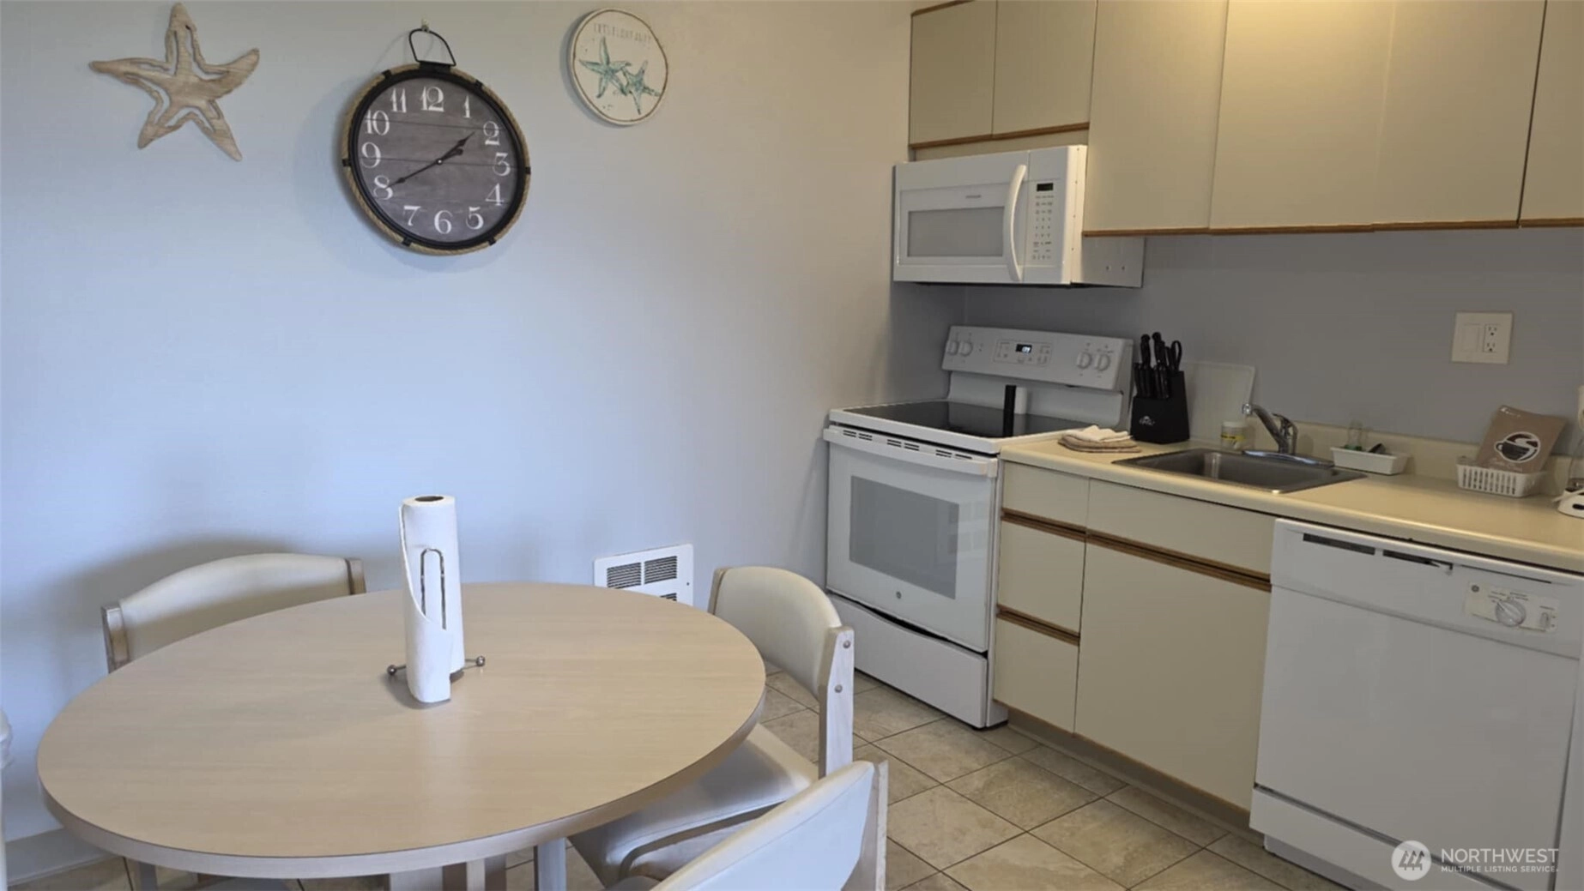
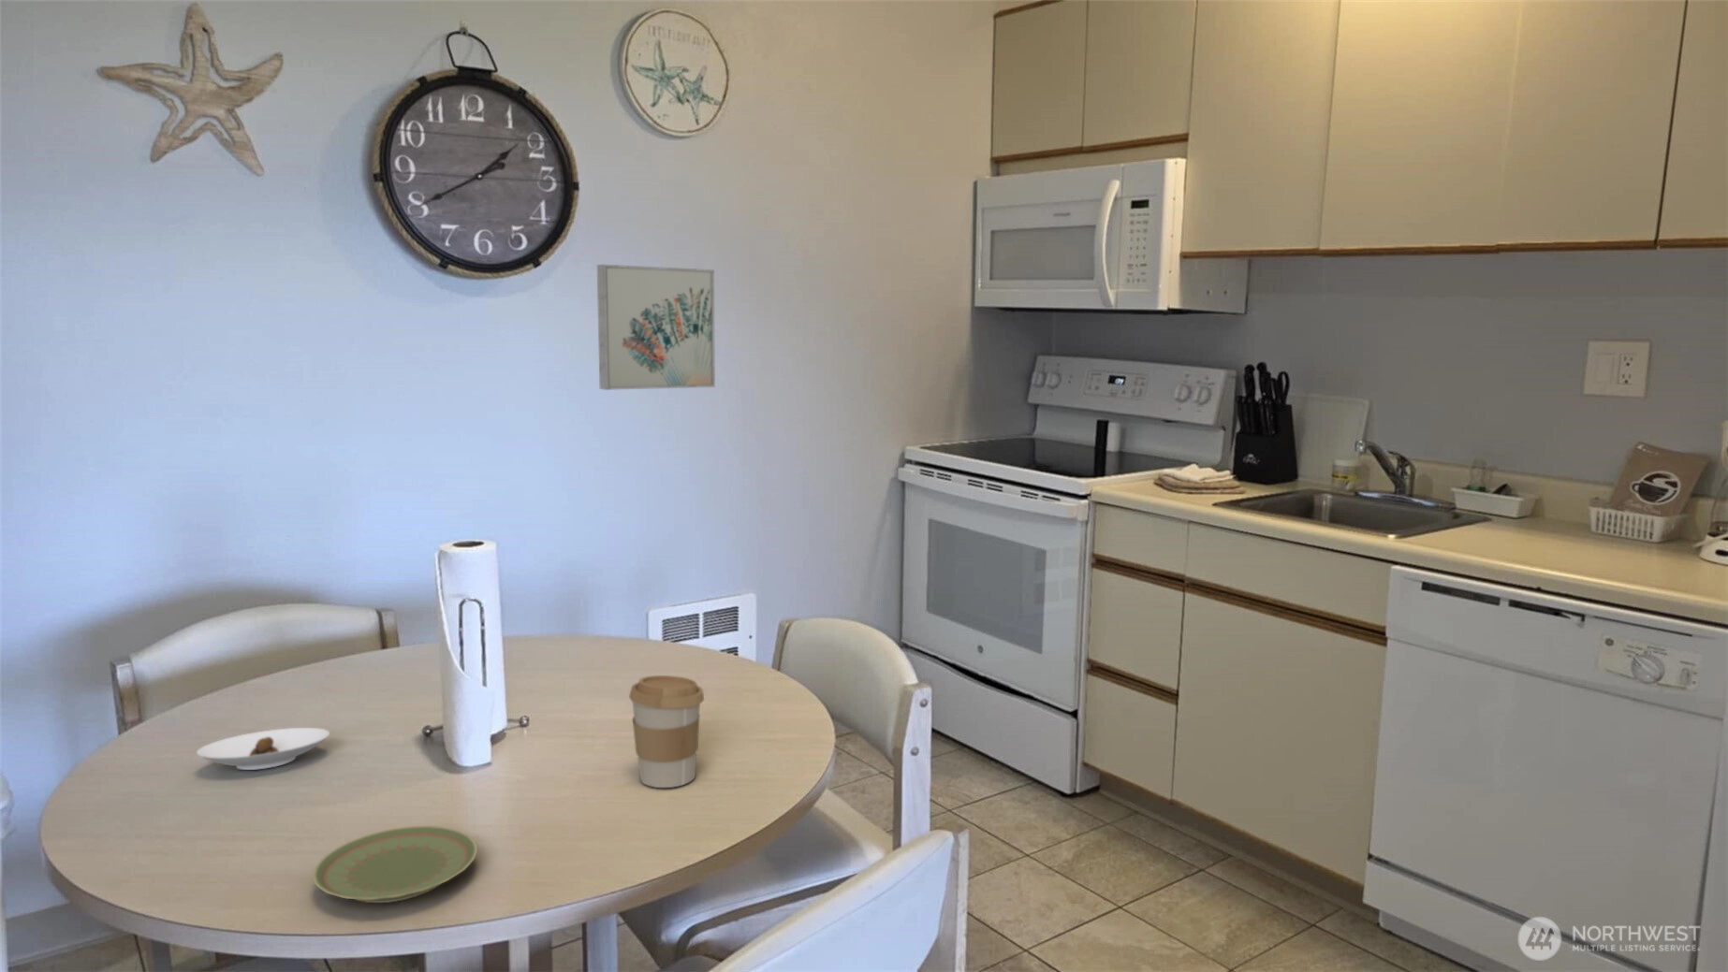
+ coffee cup [628,674,705,789]
+ saucer [196,726,330,771]
+ wall art [596,263,716,390]
+ plate [312,825,478,903]
